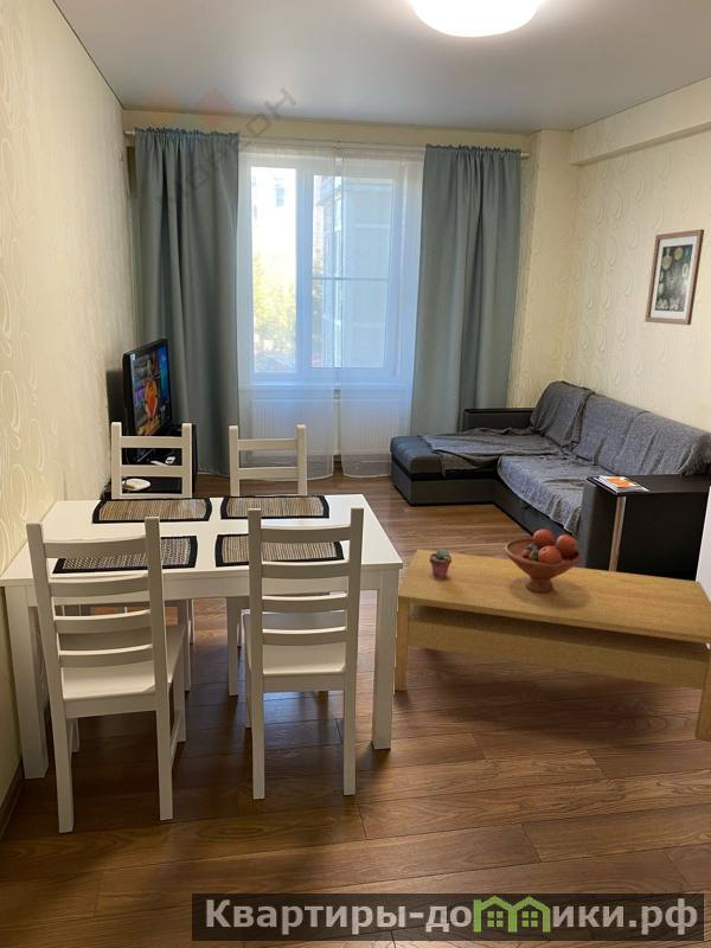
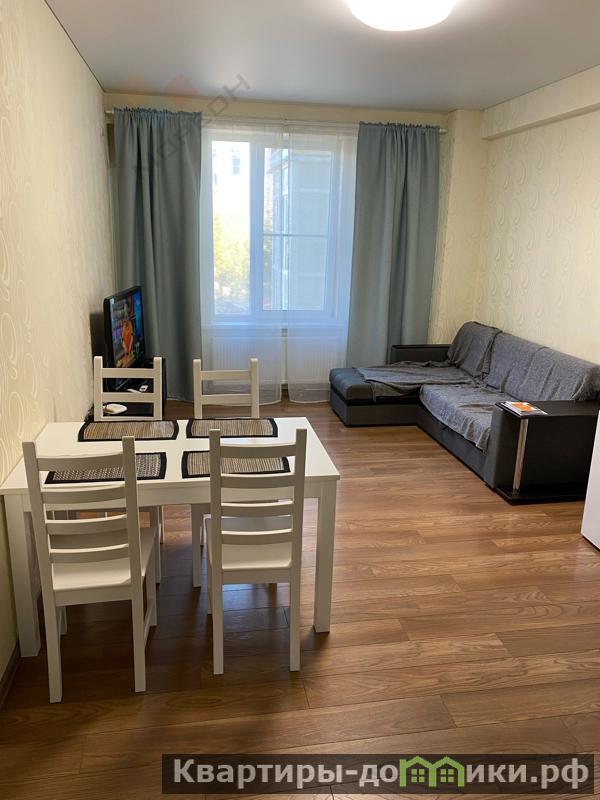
- wall art [643,229,705,326]
- fruit bowl [504,529,583,592]
- potted succulent [430,547,451,578]
- coffee table [393,549,711,743]
